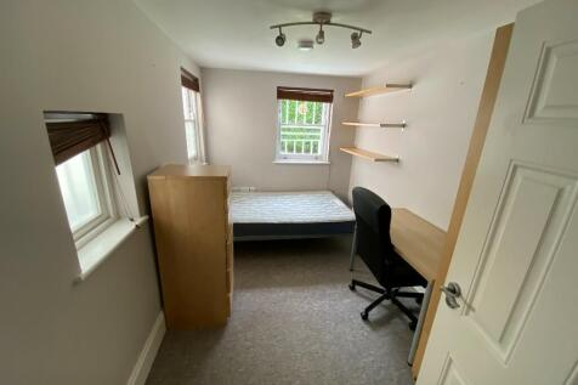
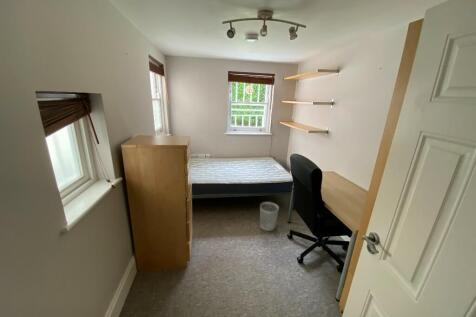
+ wastebasket [259,201,280,232]
